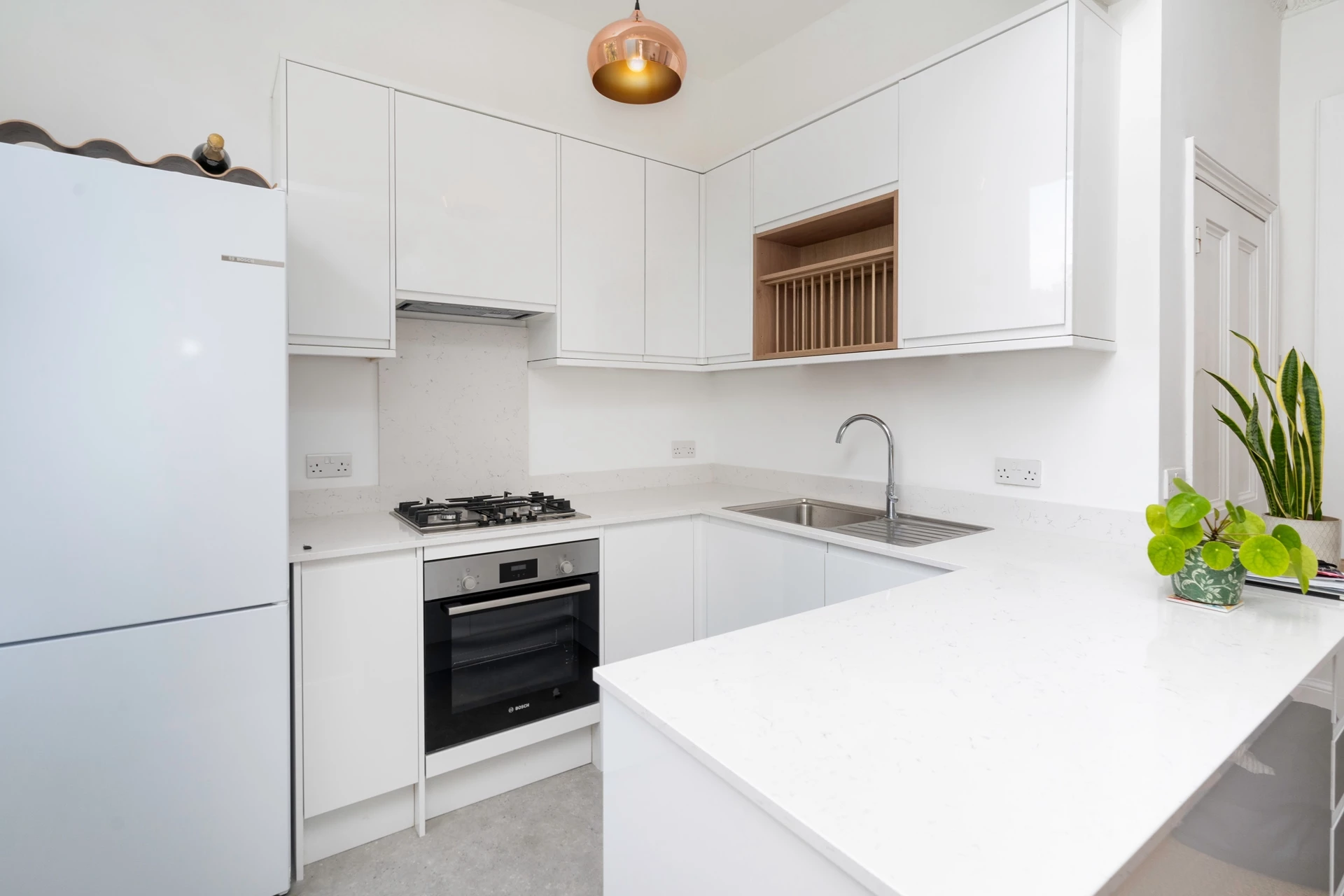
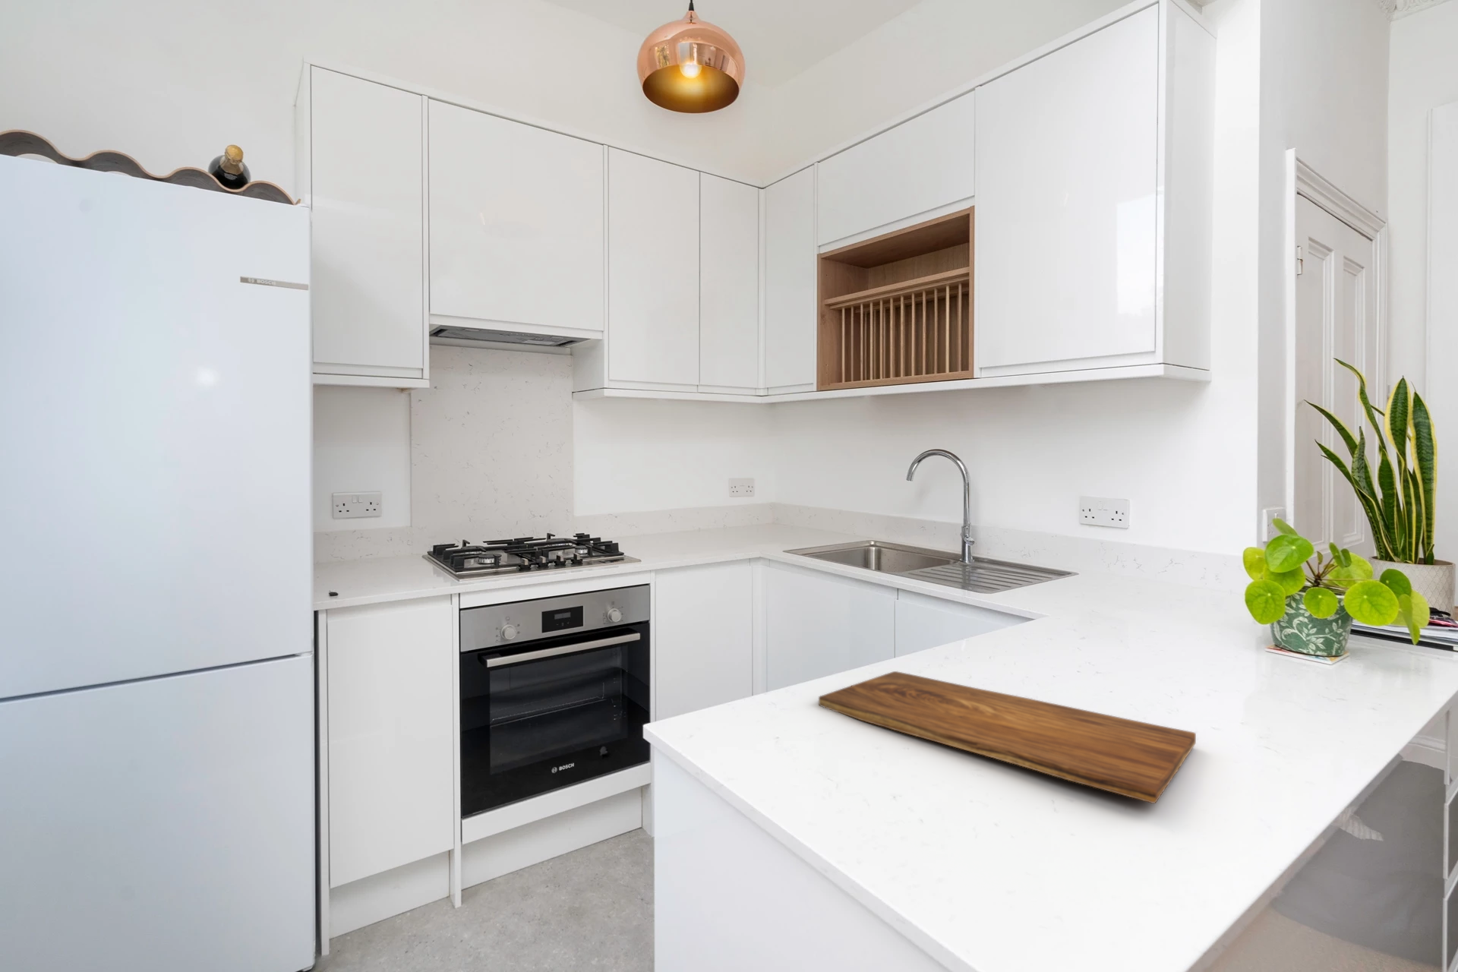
+ cutting board [818,670,1197,804]
